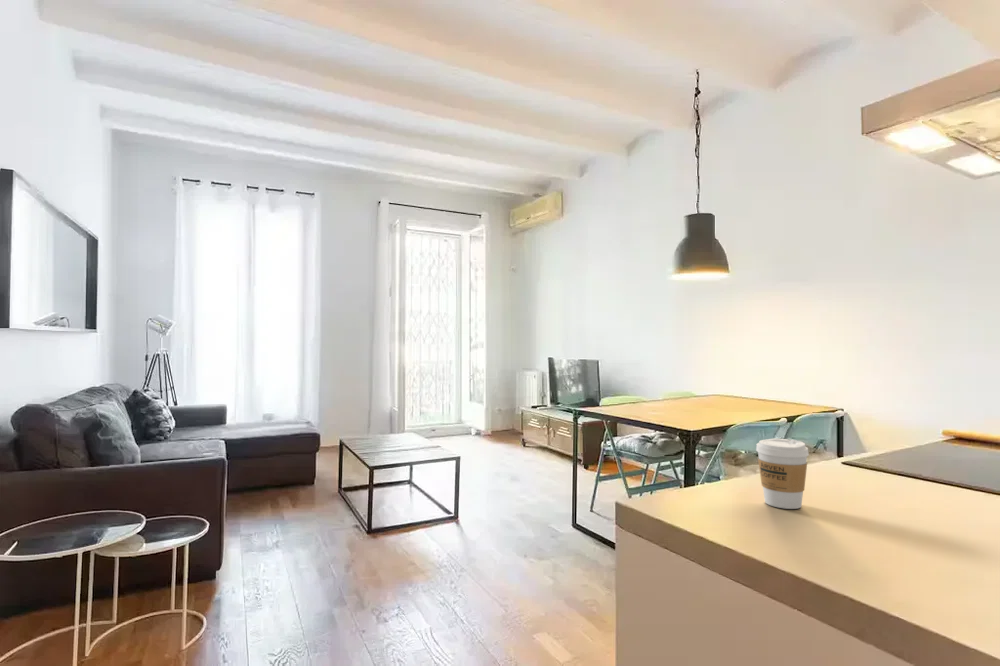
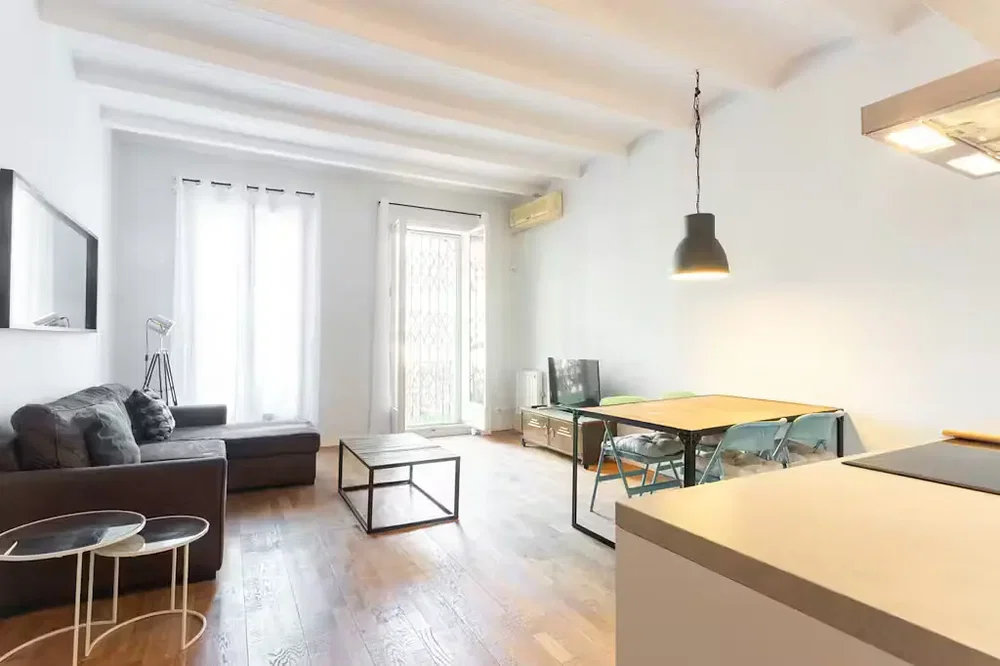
- coffee cup [755,437,810,510]
